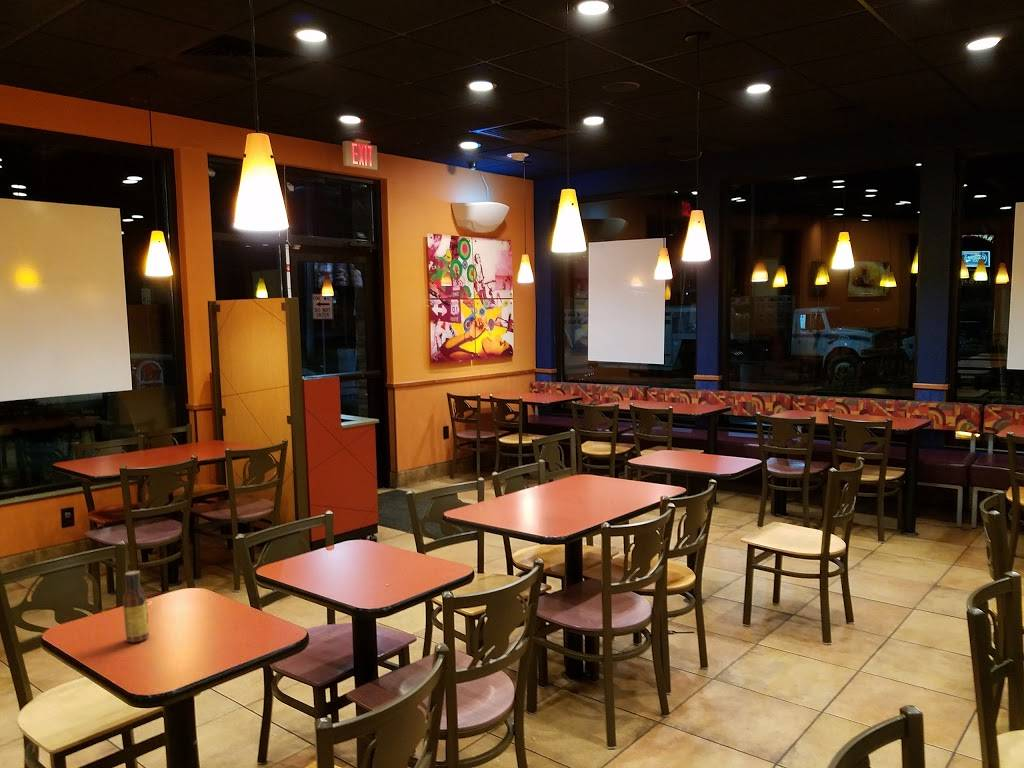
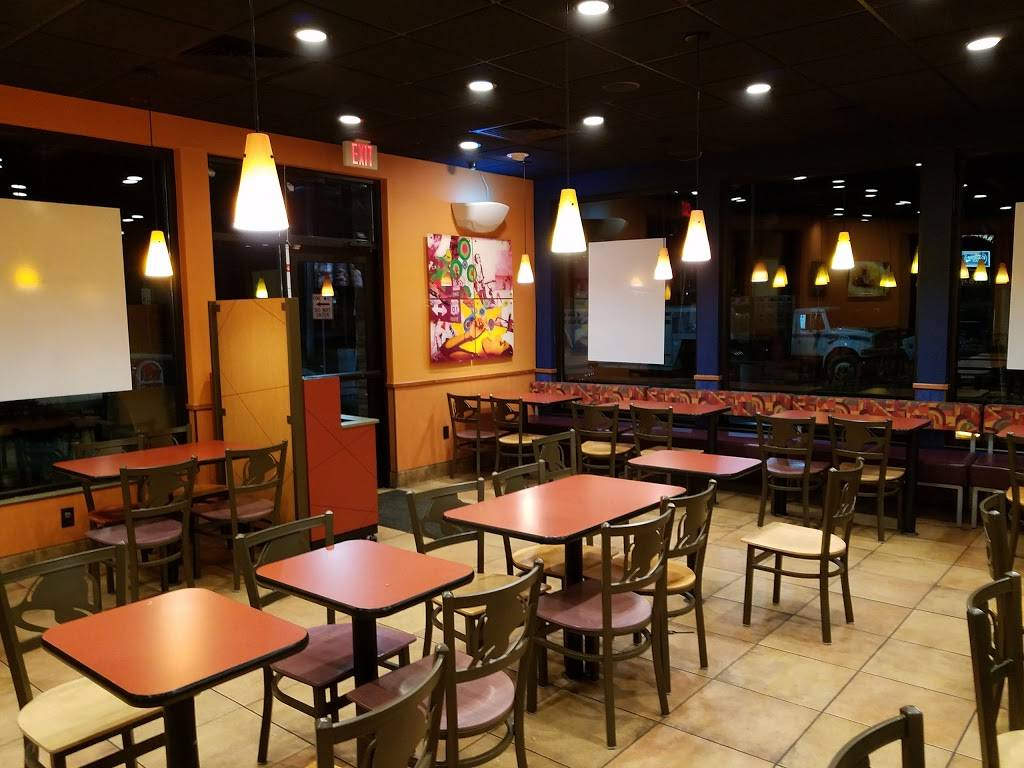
- sauce bottle [122,570,150,643]
